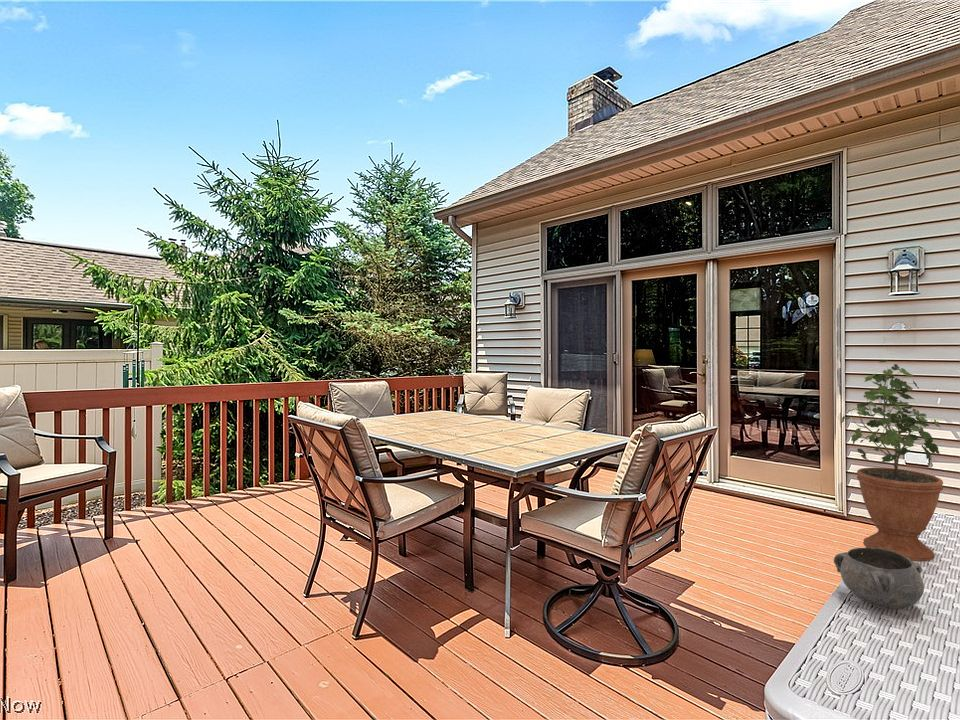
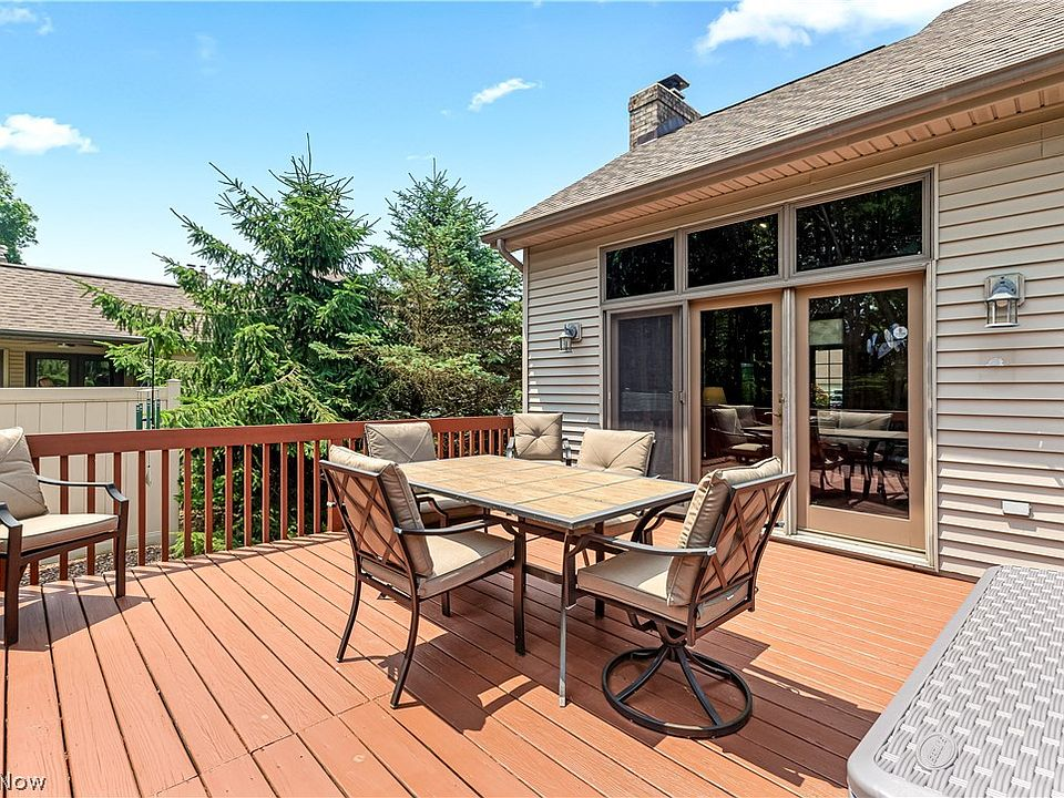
- decorative bowl [833,547,925,610]
- potted plant [840,359,944,562]
